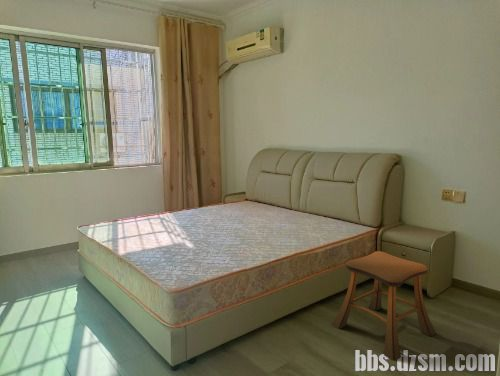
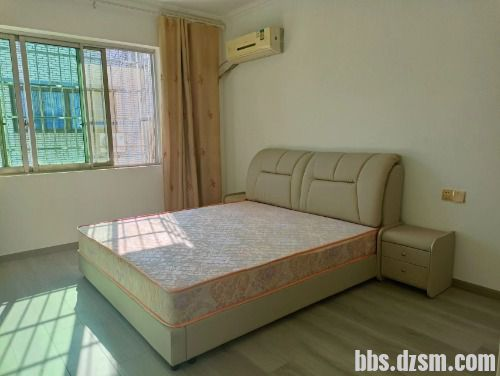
- stool [331,250,437,362]
